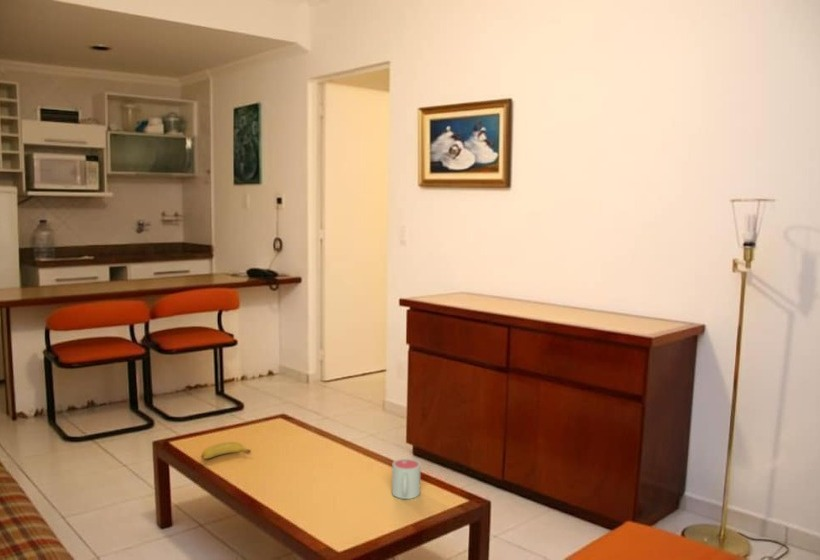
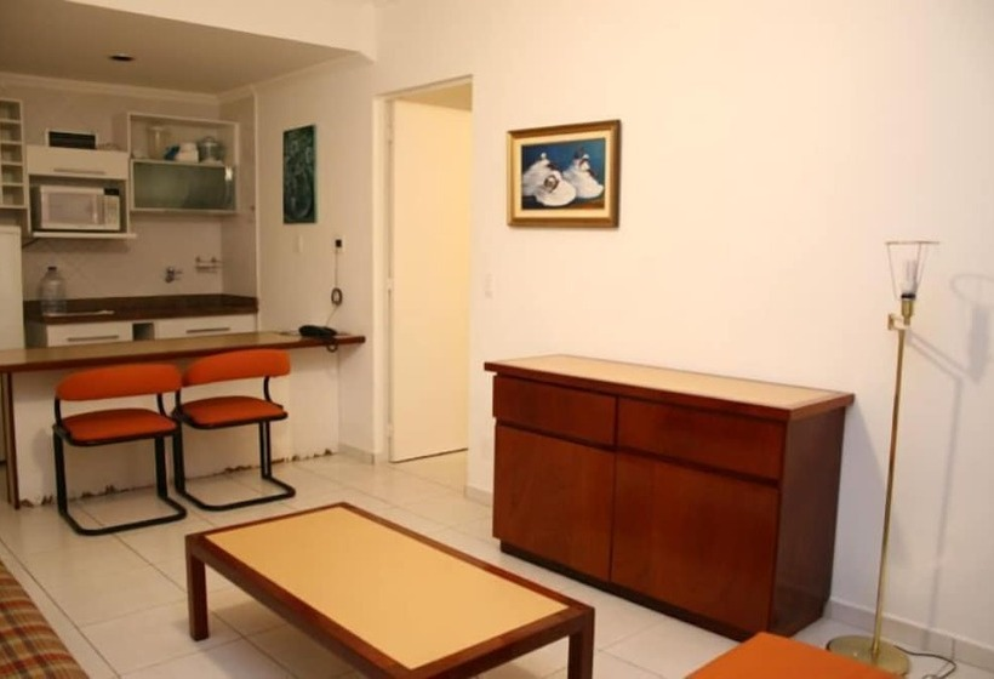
- banana [200,441,252,460]
- mug [391,458,422,500]
